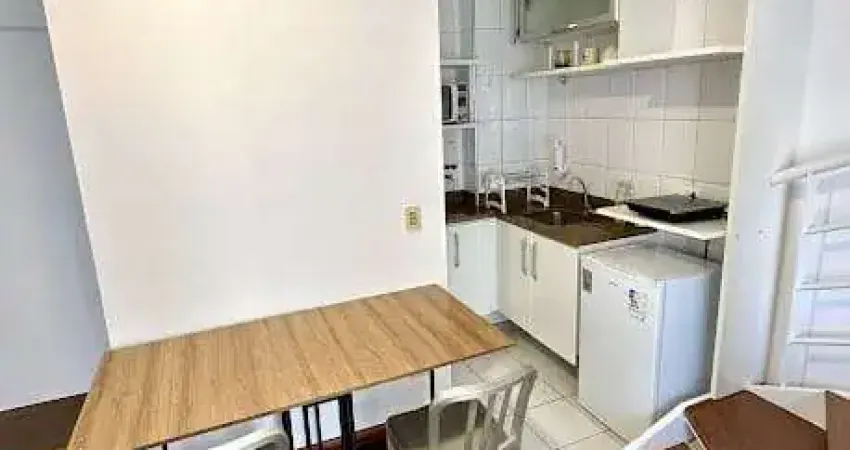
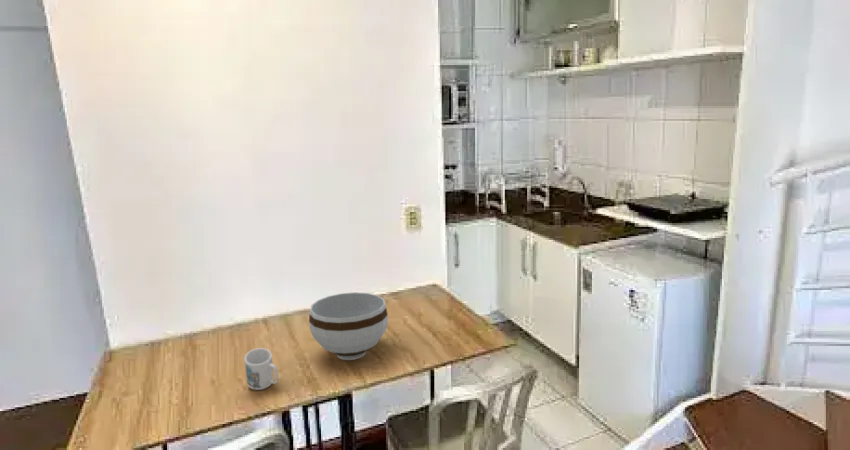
+ bowl [308,291,389,361]
+ mug [244,347,279,391]
